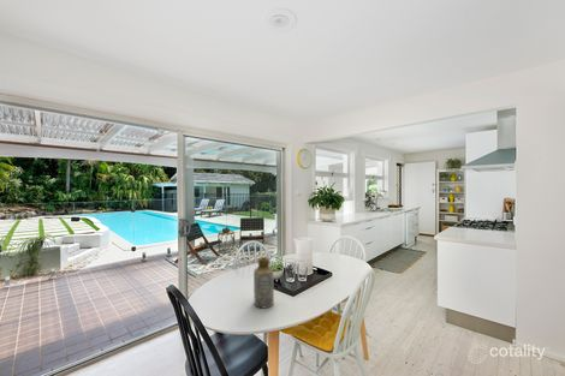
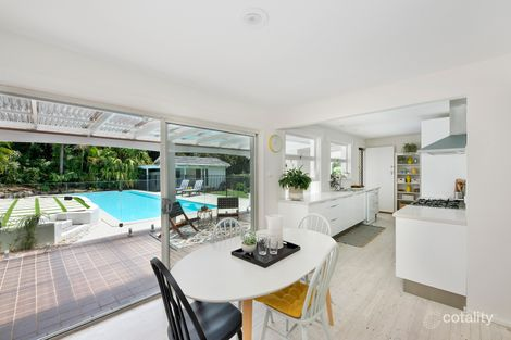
- bottle [252,256,275,310]
